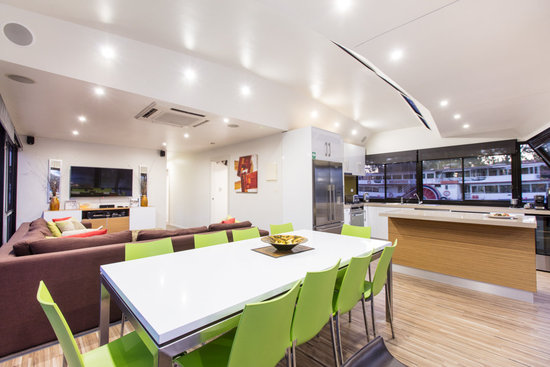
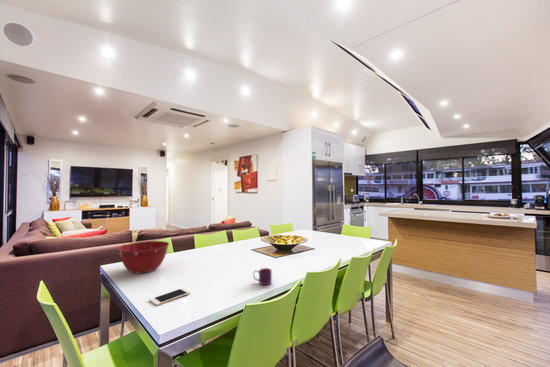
+ mixing bowl [116,240,170,275]
+ cell phone [148,287,191,307]
+ mug [252,267,273,286]
